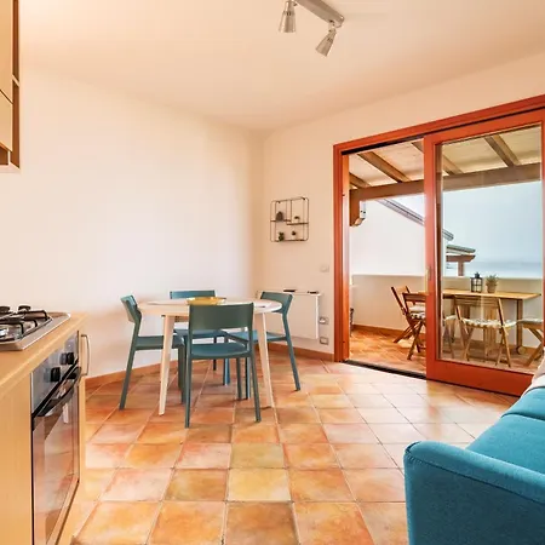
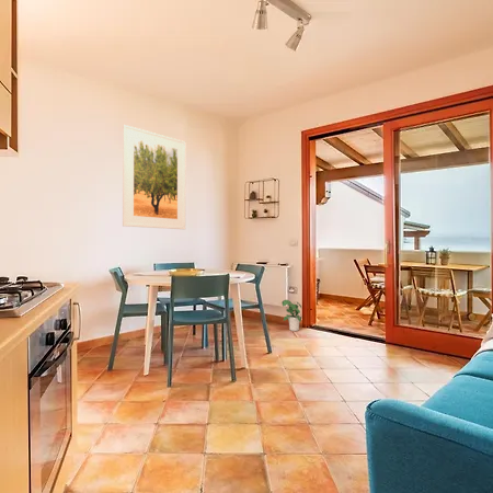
+ potted plant [280,299,303,332]
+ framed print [122,124,186,230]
